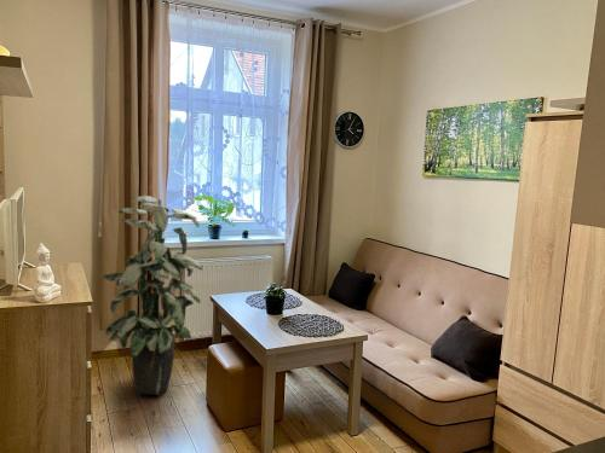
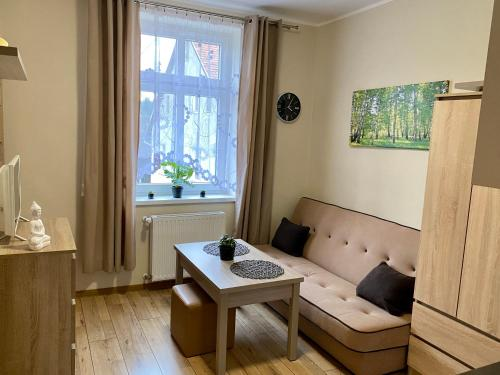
- indoor plant [98,194,204,396]
